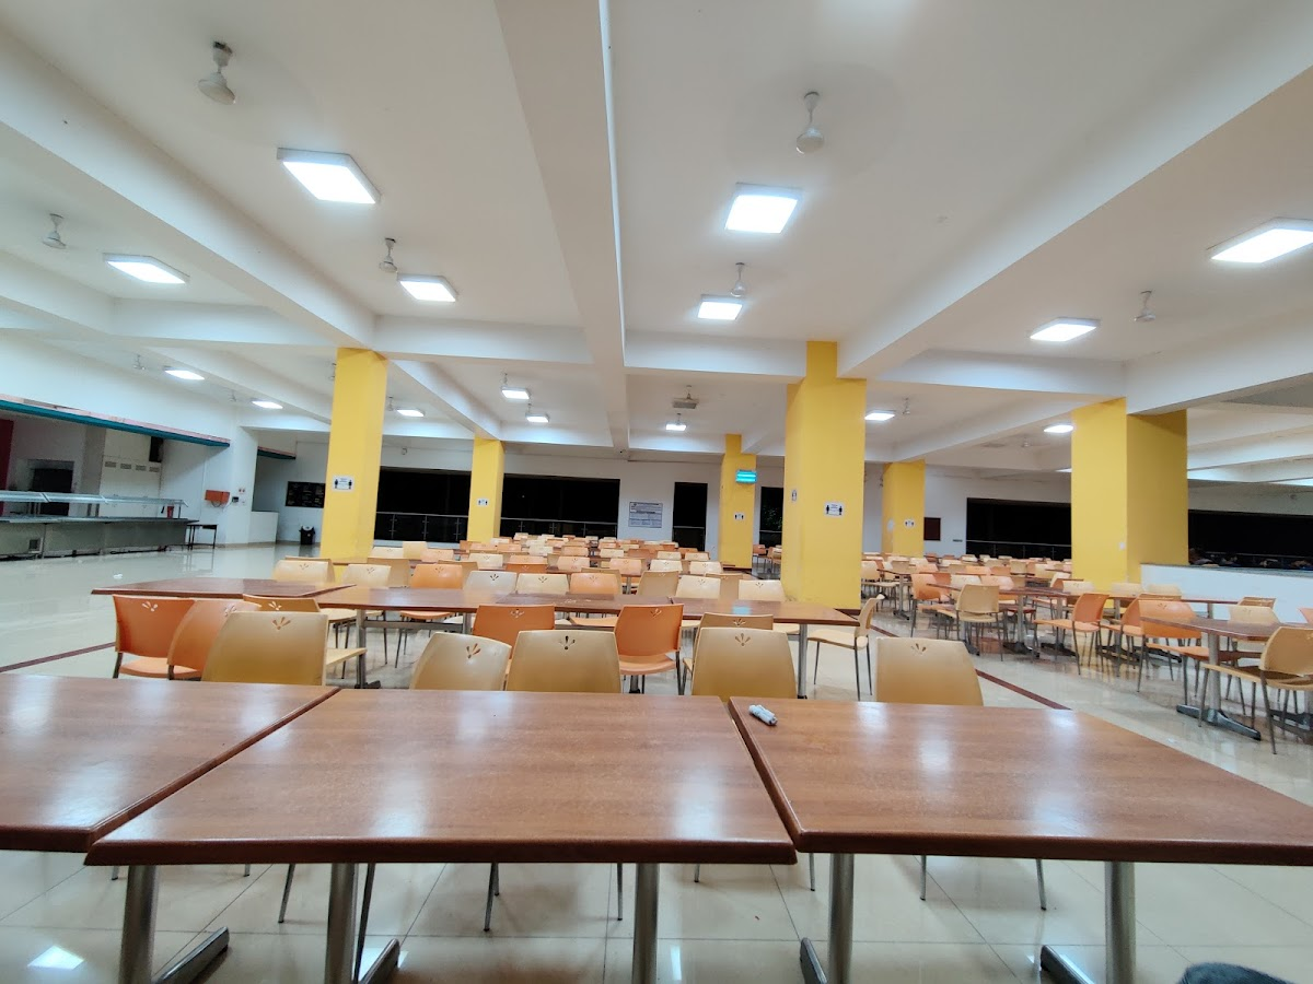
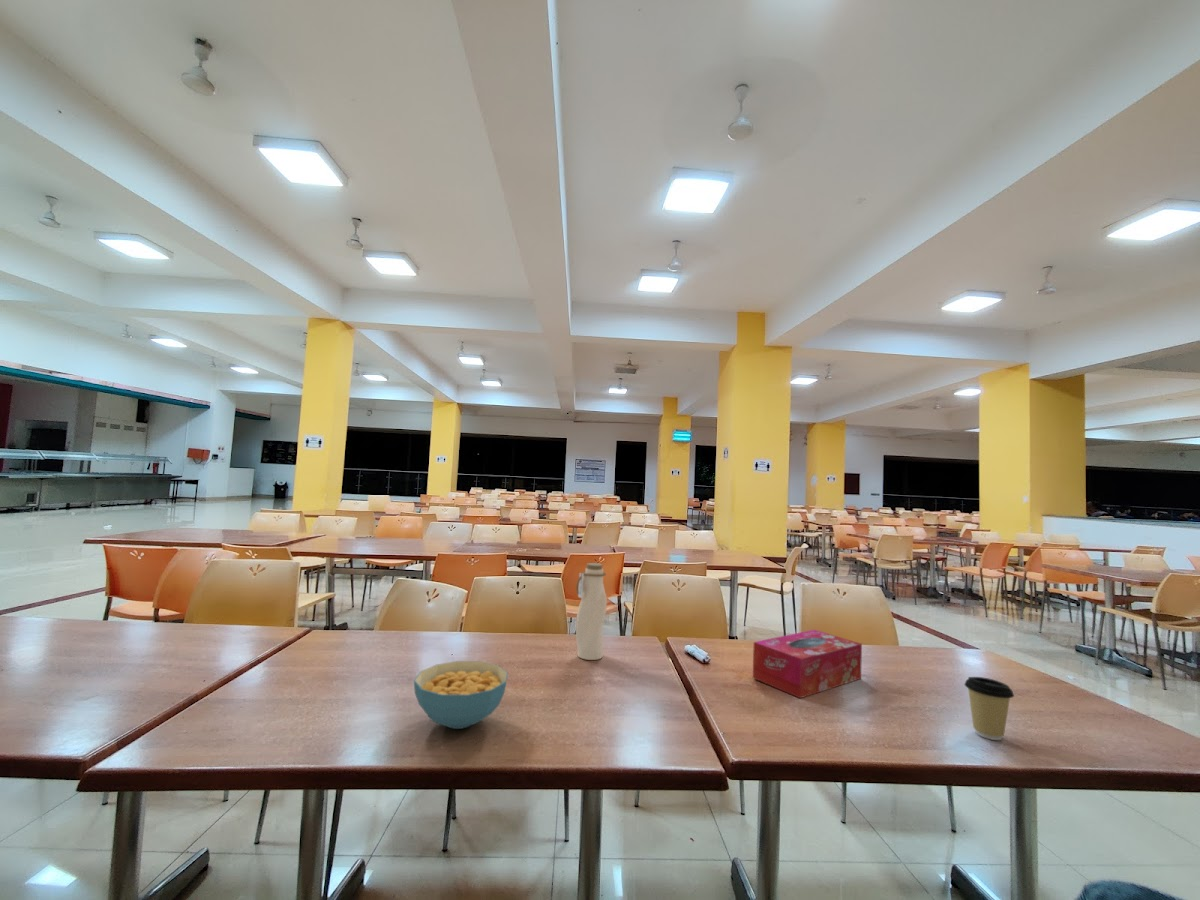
+ coffee cup [964,676,1015,741]
+ tissue box [752,629,863,699]
+ cereal bowl [413,660,509,730]
+ water bottle [575,562,608,661]
